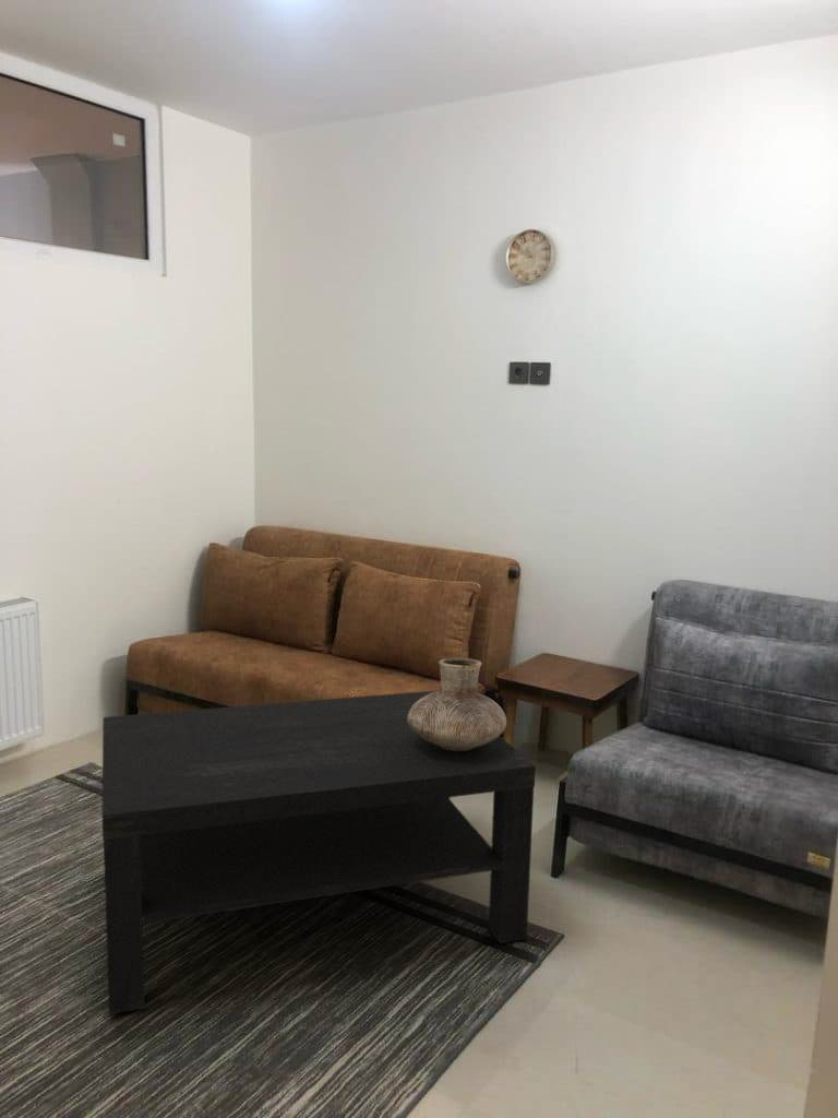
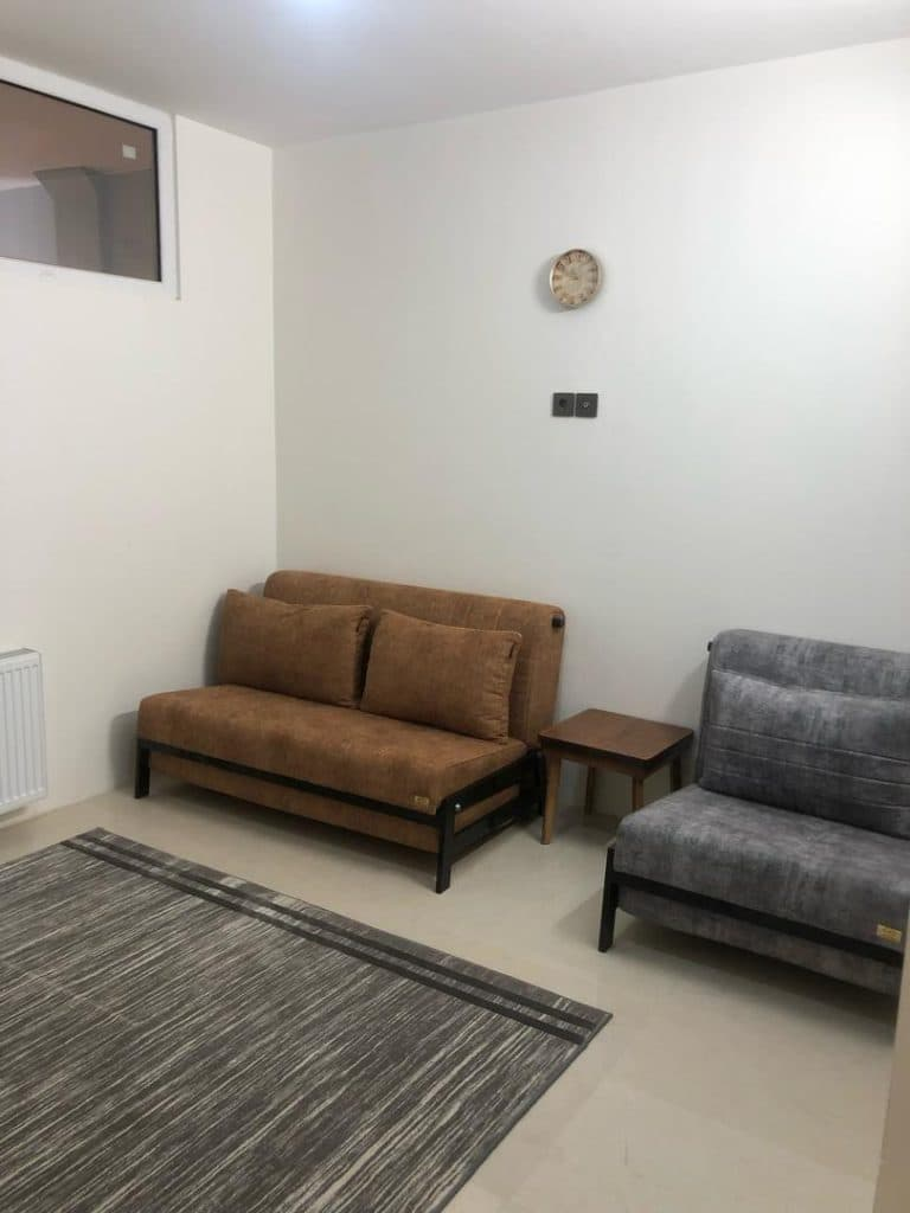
- vase [407,656,507,751]
- coffee table [100,689,537,1015]
